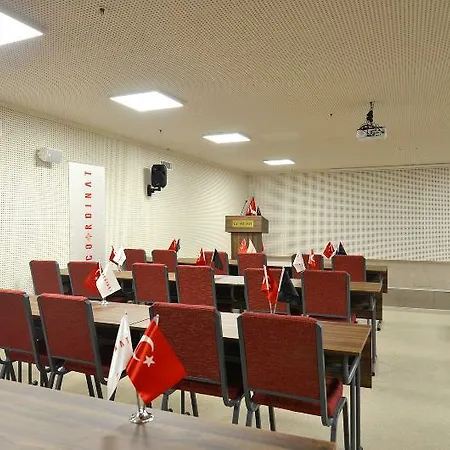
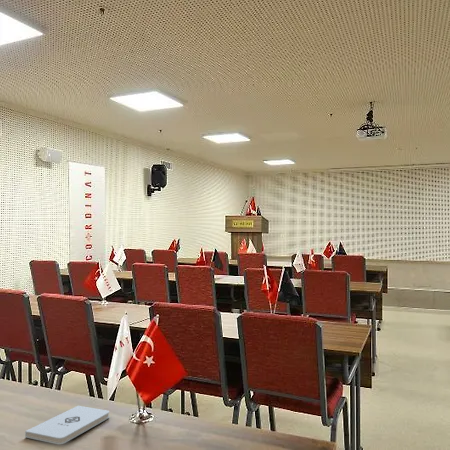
+ notepad [24,405,110,445]
